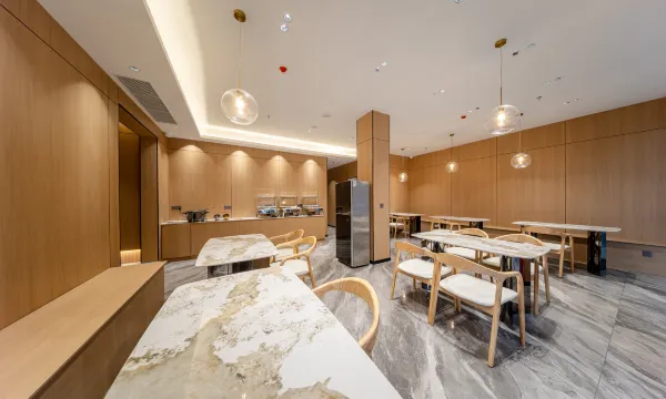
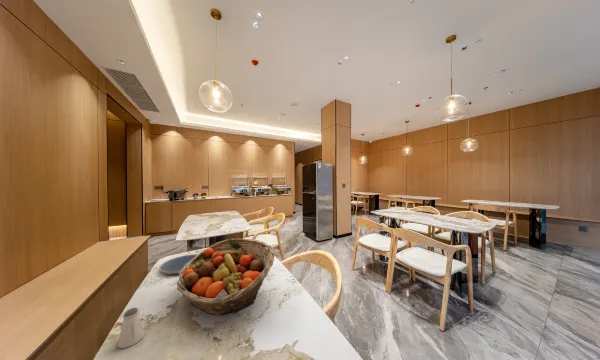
+ fruit basket [176,238,275,316]
+ plate [158,253,199,275]
+ saltshaker [116,307,146,349]
